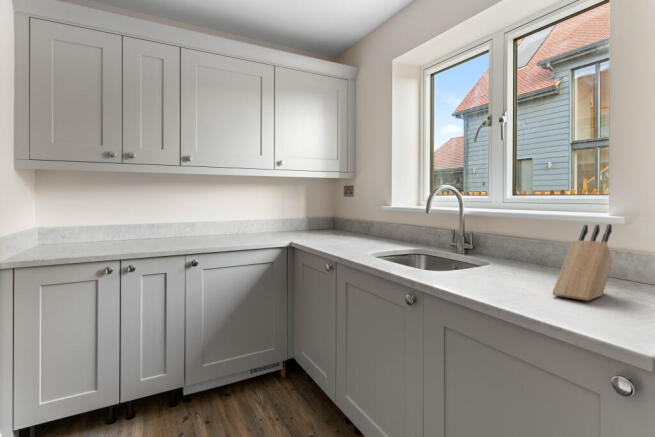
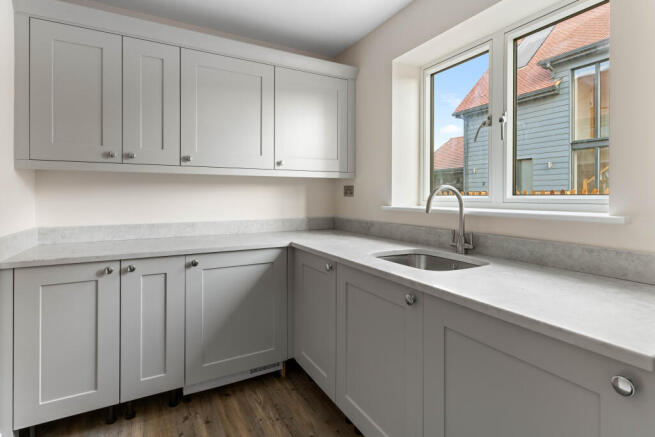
- knife block [551,223,614,302]
